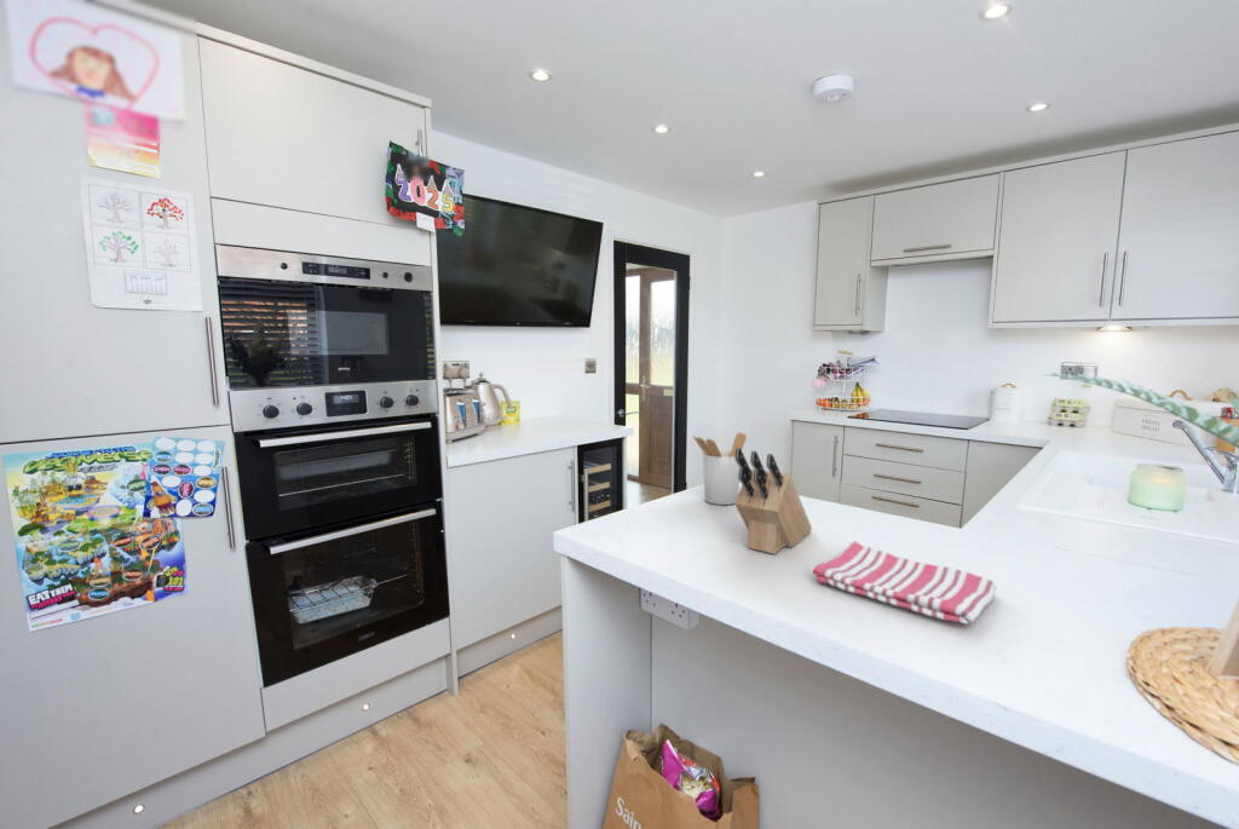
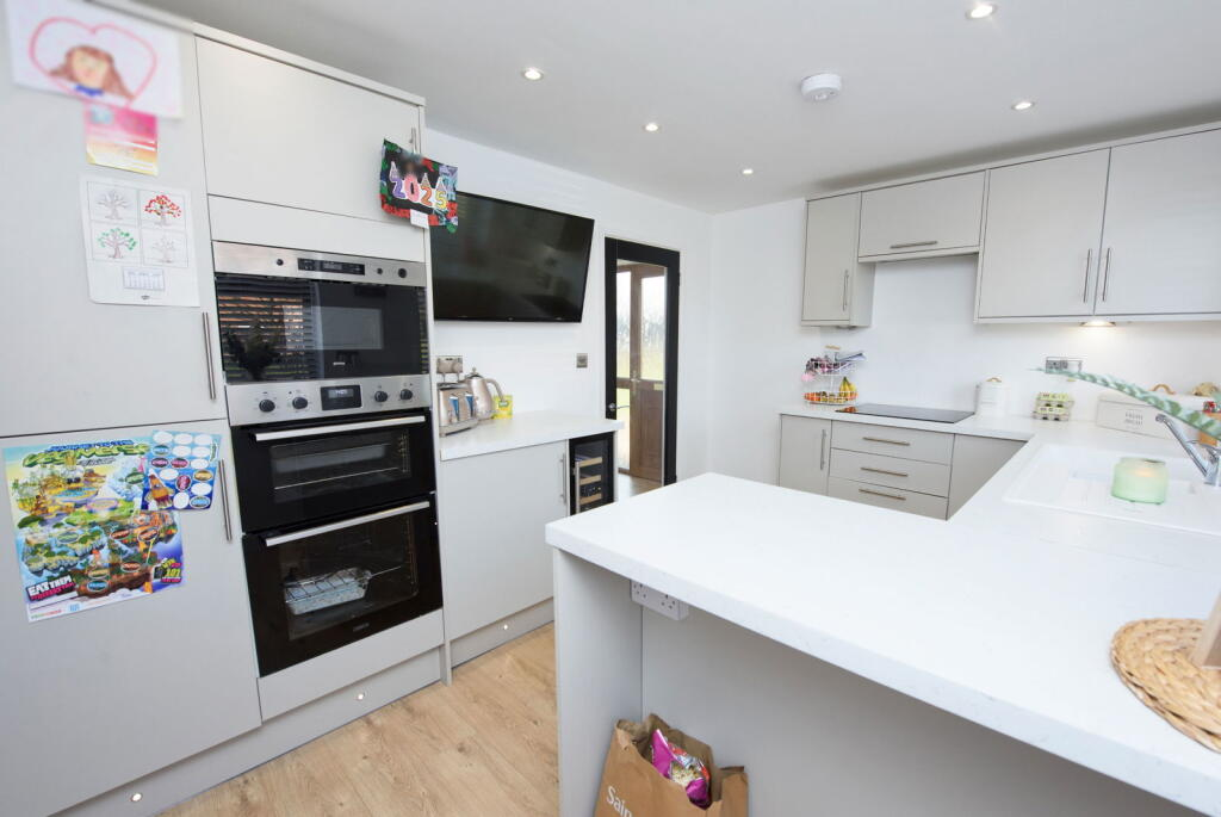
- knife block [733,448,813,555]
- utensil holder [692,432,748,506]
- dish towel [812,540,998,626]
